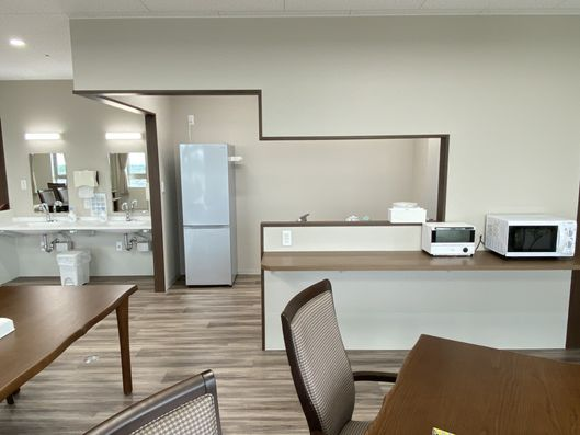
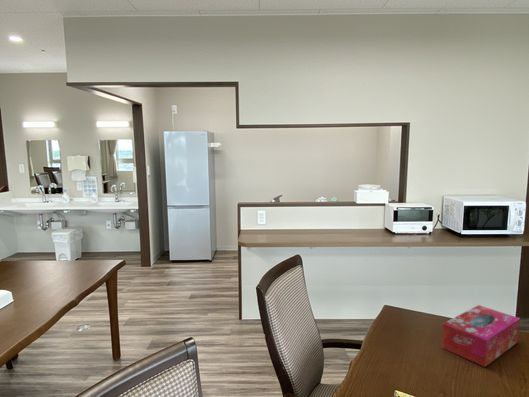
+ tissue box [441,304,521,368]
